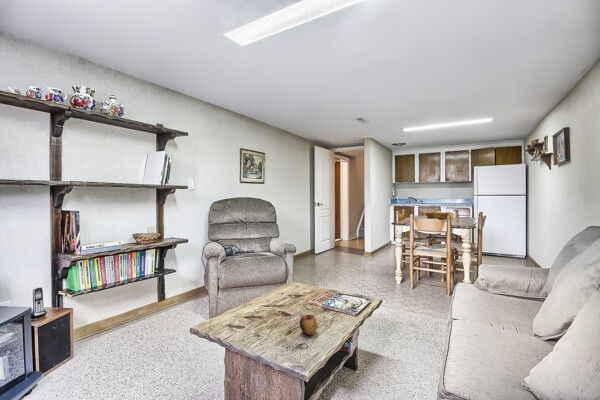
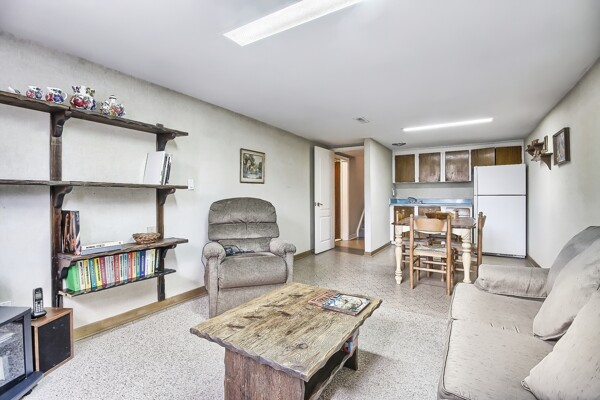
- apple [299,314,318,336]
